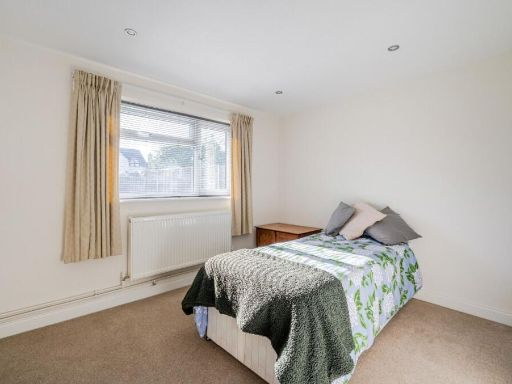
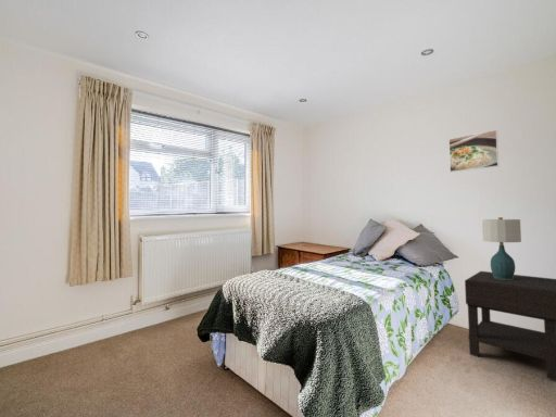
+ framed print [447,129,500,173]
+ nightstand [464,270,556,381]
+ table lamp [481,216,522,279]
